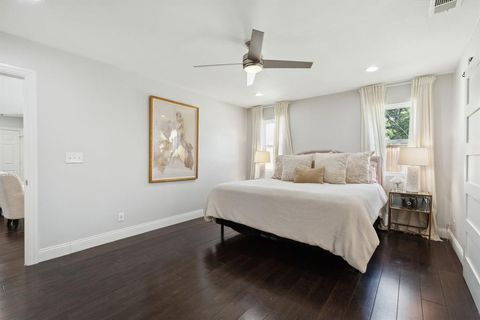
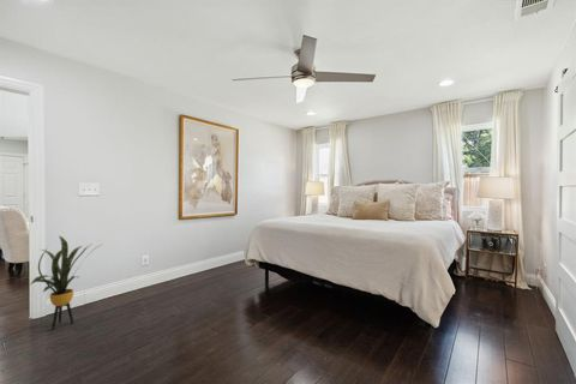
+ house plant [28,234,102,331]
